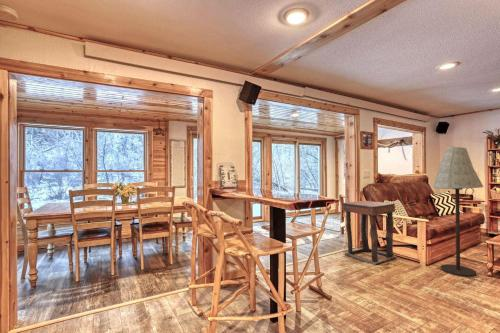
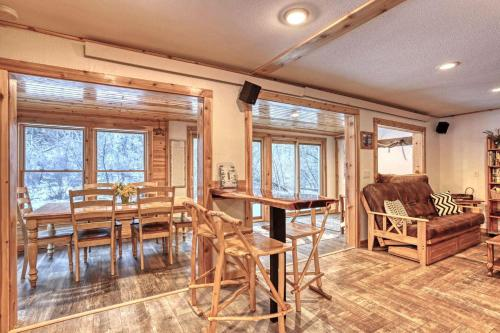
- floor lamp [432,146,484,278]
- side table [342,200,398,266]
